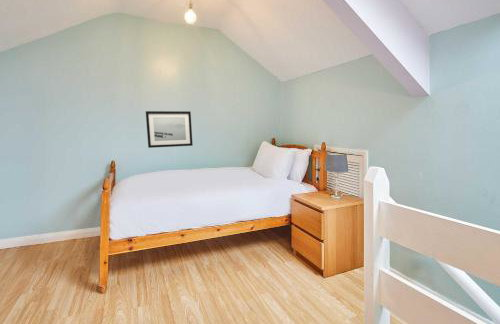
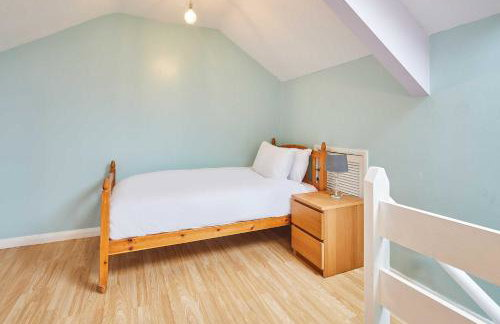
- wall art [145,110,193,149]
